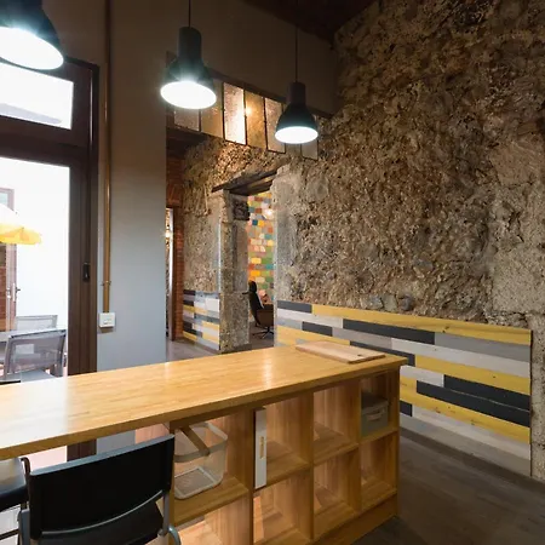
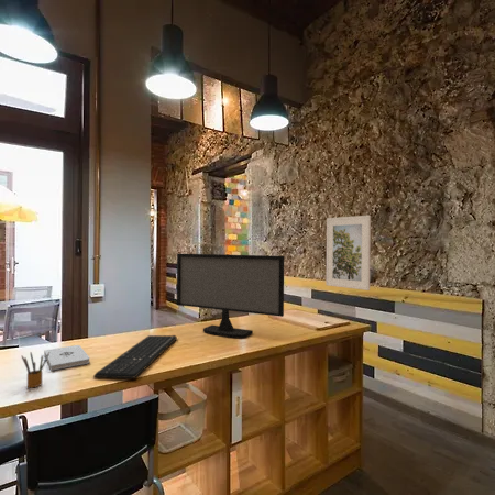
+ pencil box [21,352,50,388]
+ computer monitor [176,252,285,339]
+ notepad [43,344,90,372]
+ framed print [324,215,372,292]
+ keyboard [92,334,178,380]
